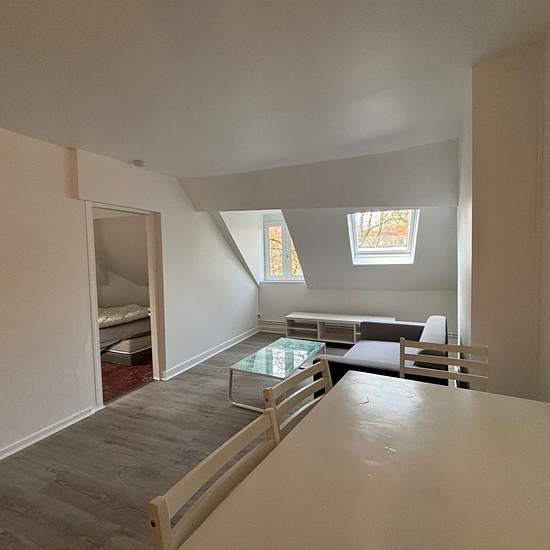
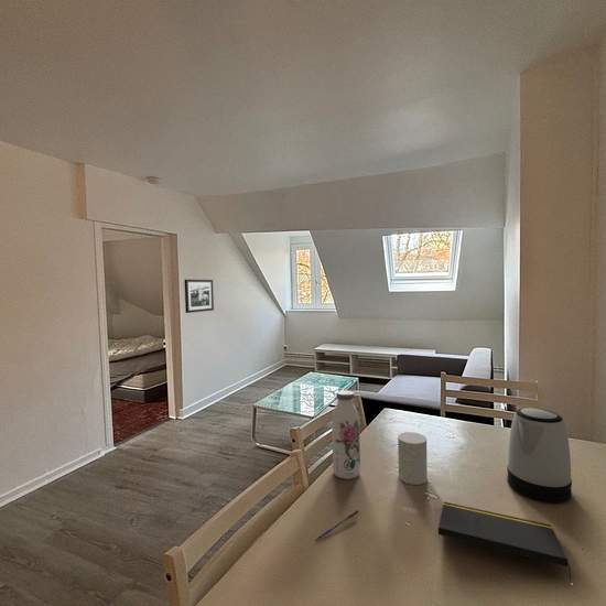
+ picture frame [183,279,215,314]
+ cup [397,431,429,486]
+ pen [314,509,360,541]
+ kettle [506,407,573,505]
+ water bottle [331,390,361,480]
+ notepad [437,501,572,582]
